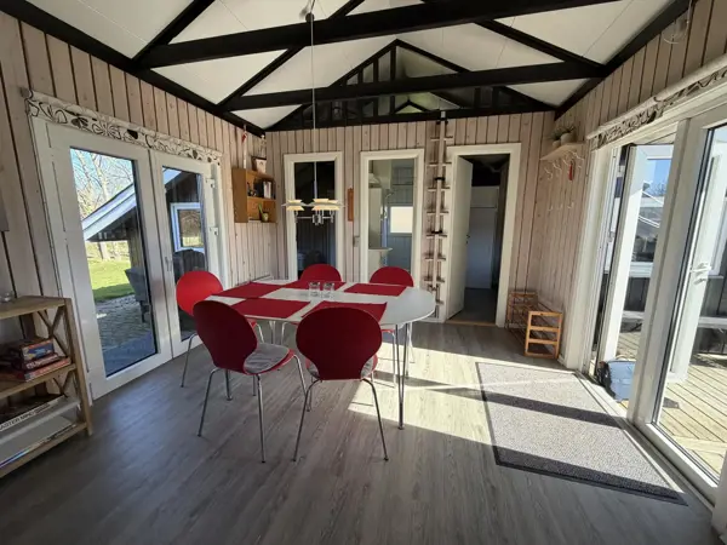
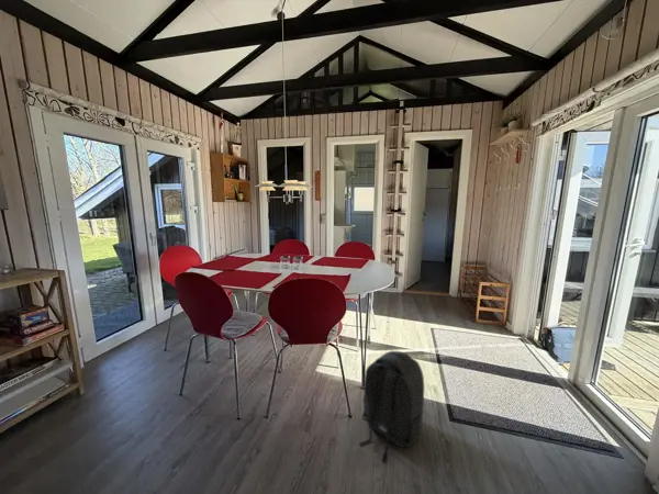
+ backpack [358,349,425,463]
